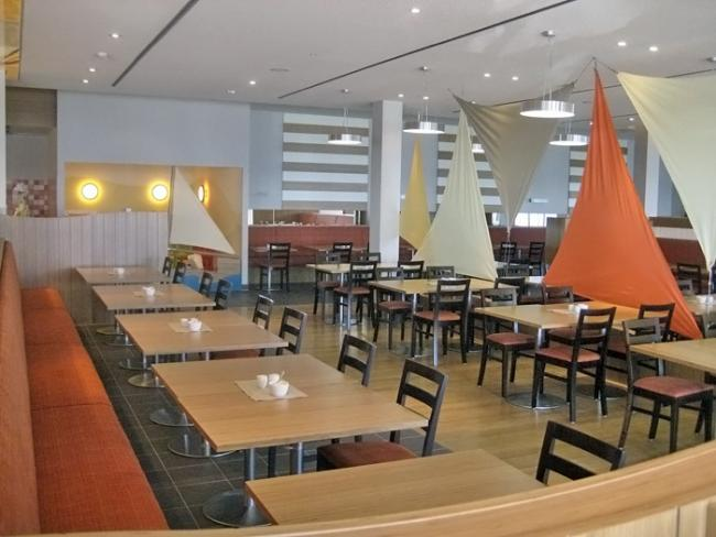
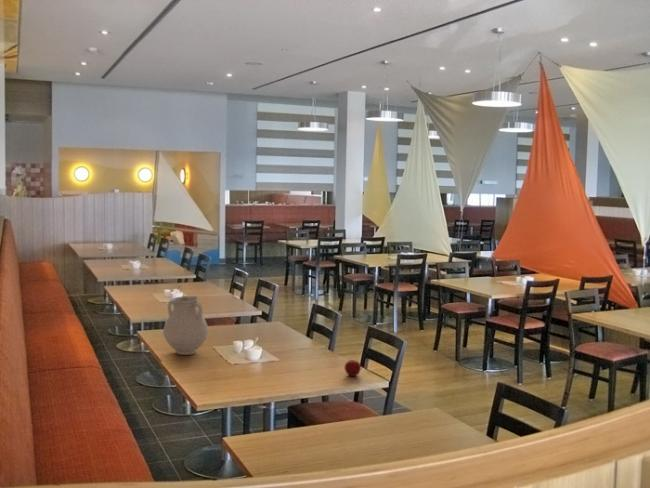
+ vase [162,295,209,356]
+ apple [344,358,362,377]
